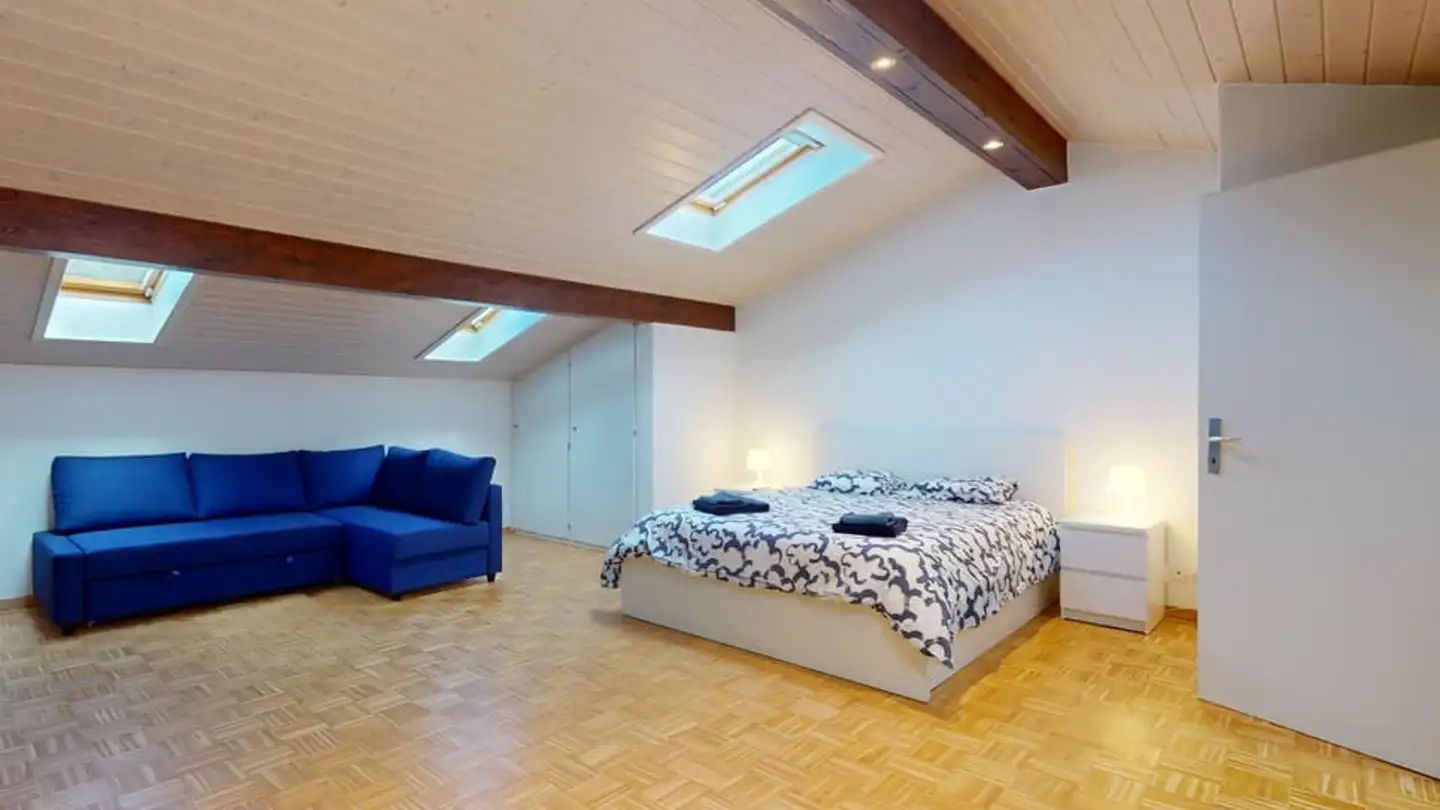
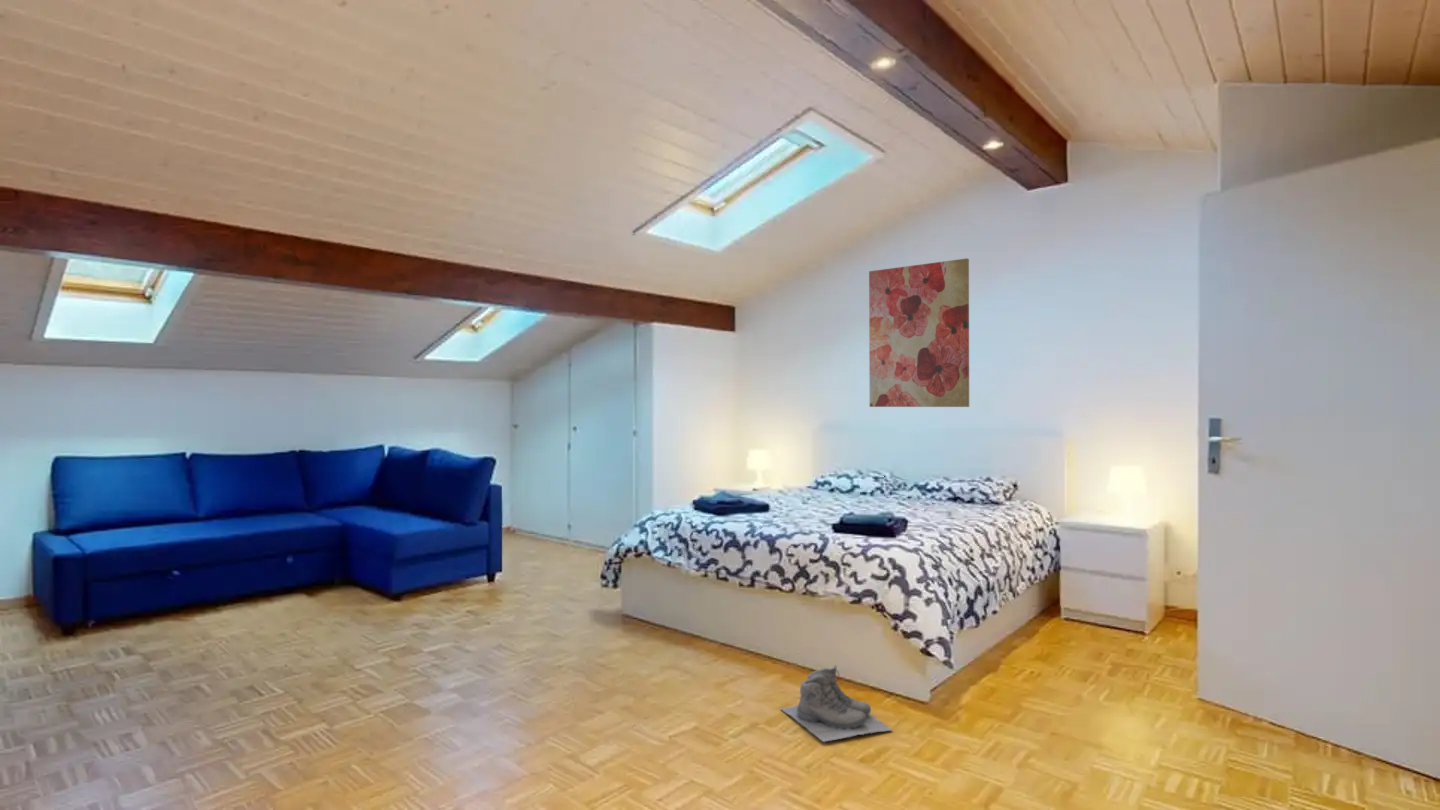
+ wall art [868,257,970,408]
+ boots [779,664,893,743]
